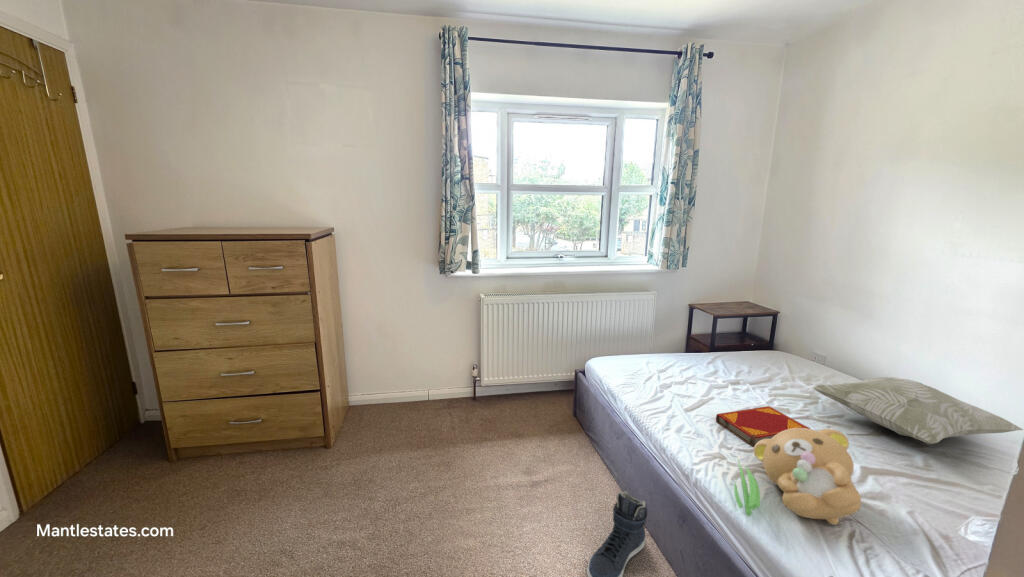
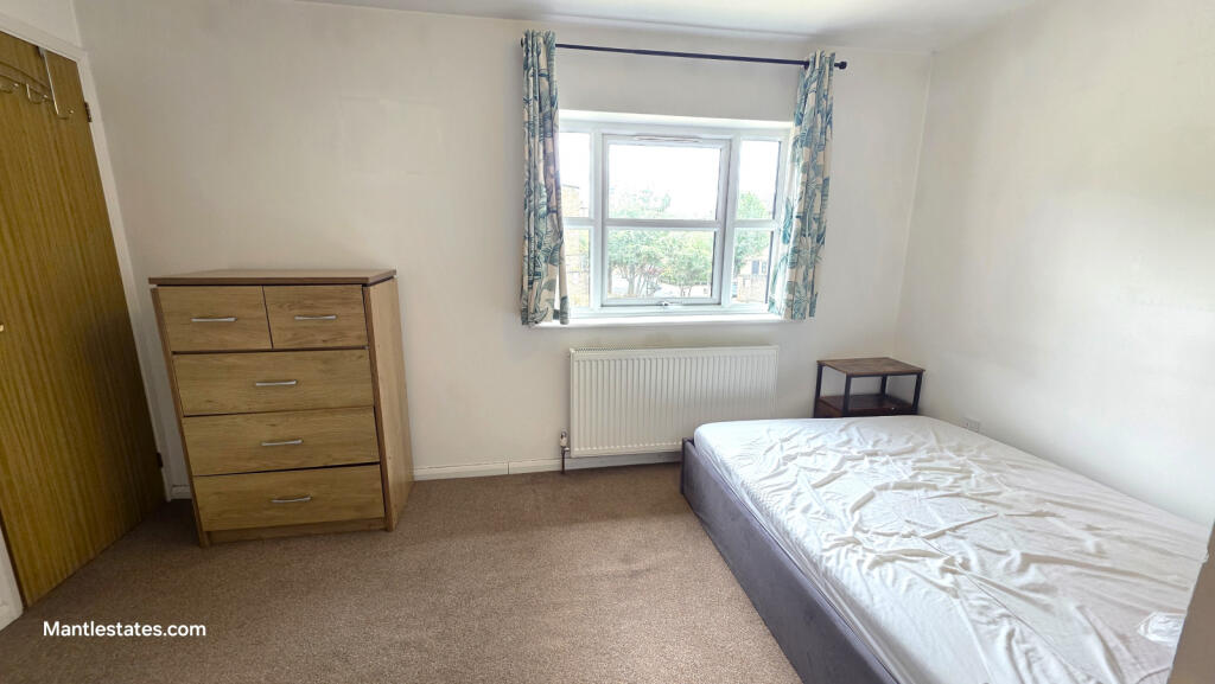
- sneaker [586,491,648,577]
- decorative pillow [812,376,1024,445]
- teddy bear [733,428,862,526]
- hardback book [715,405,811,448]
